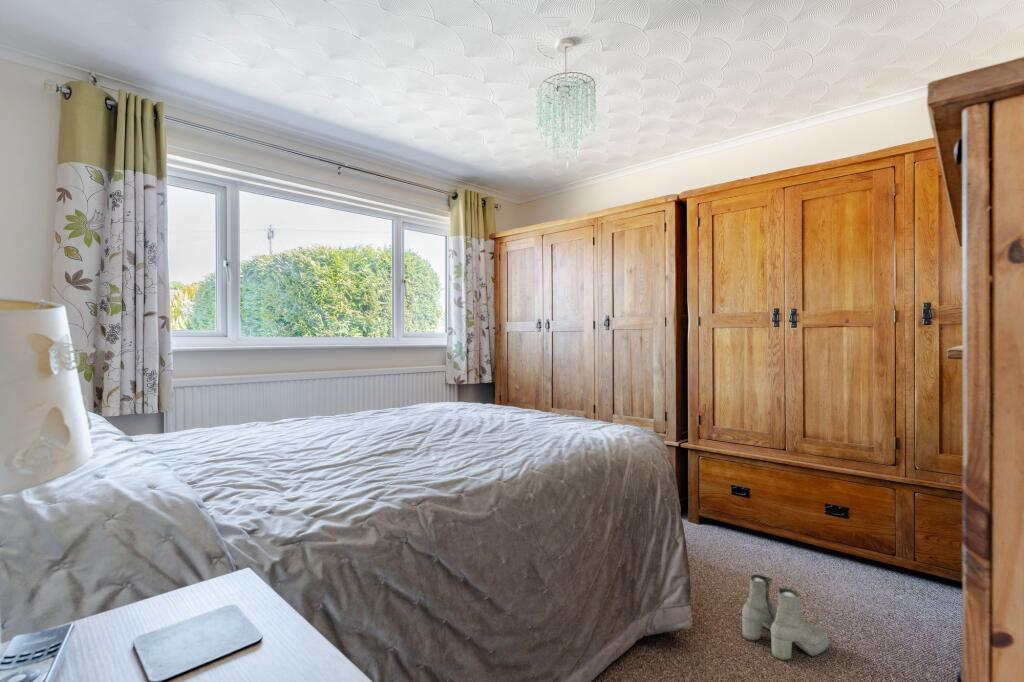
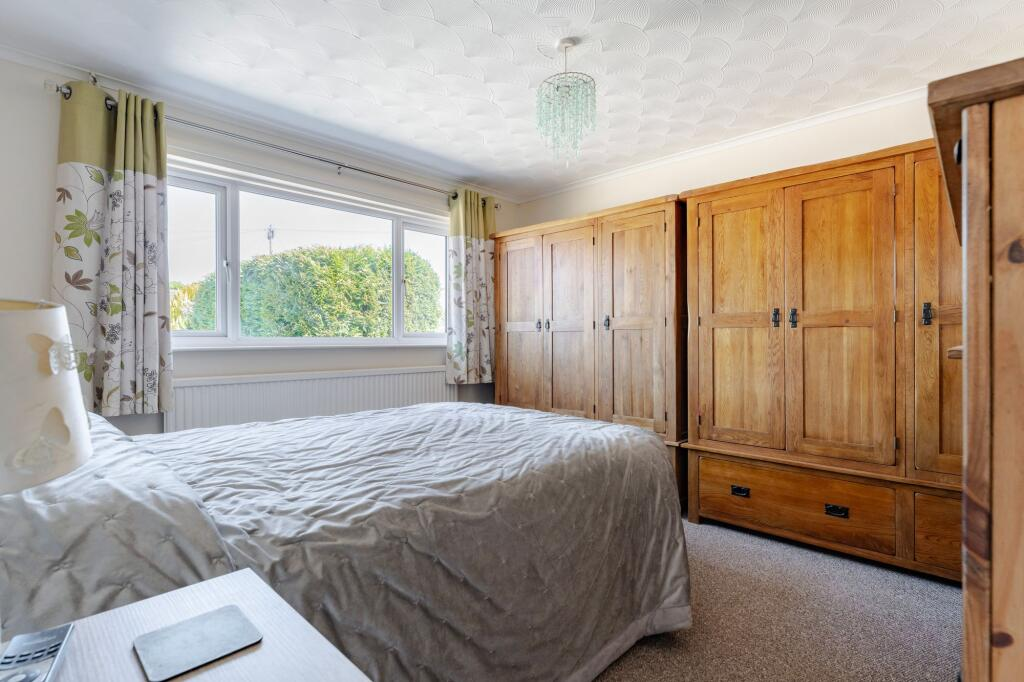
- boots [741,573,830,661]
